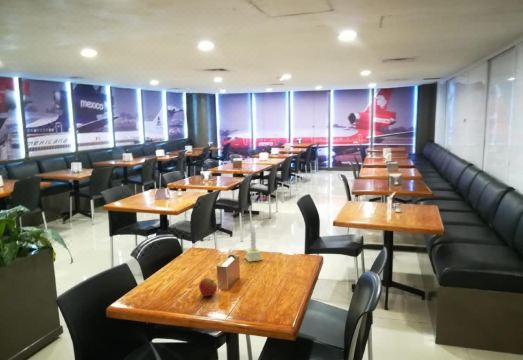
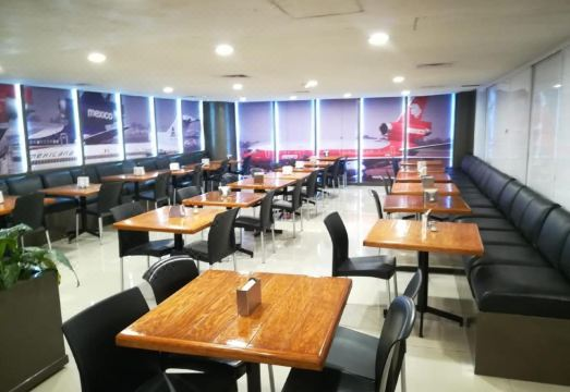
- apple [198,277,218,297]
- candle [243,228,264,263]
